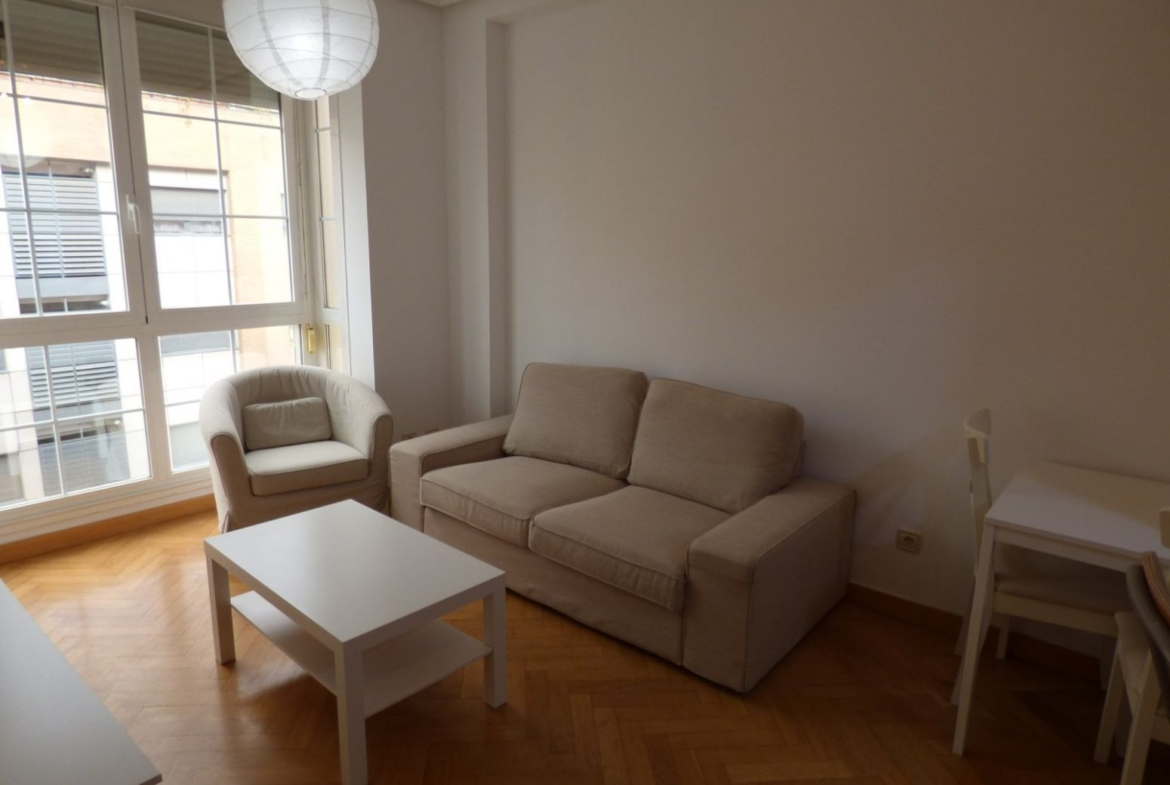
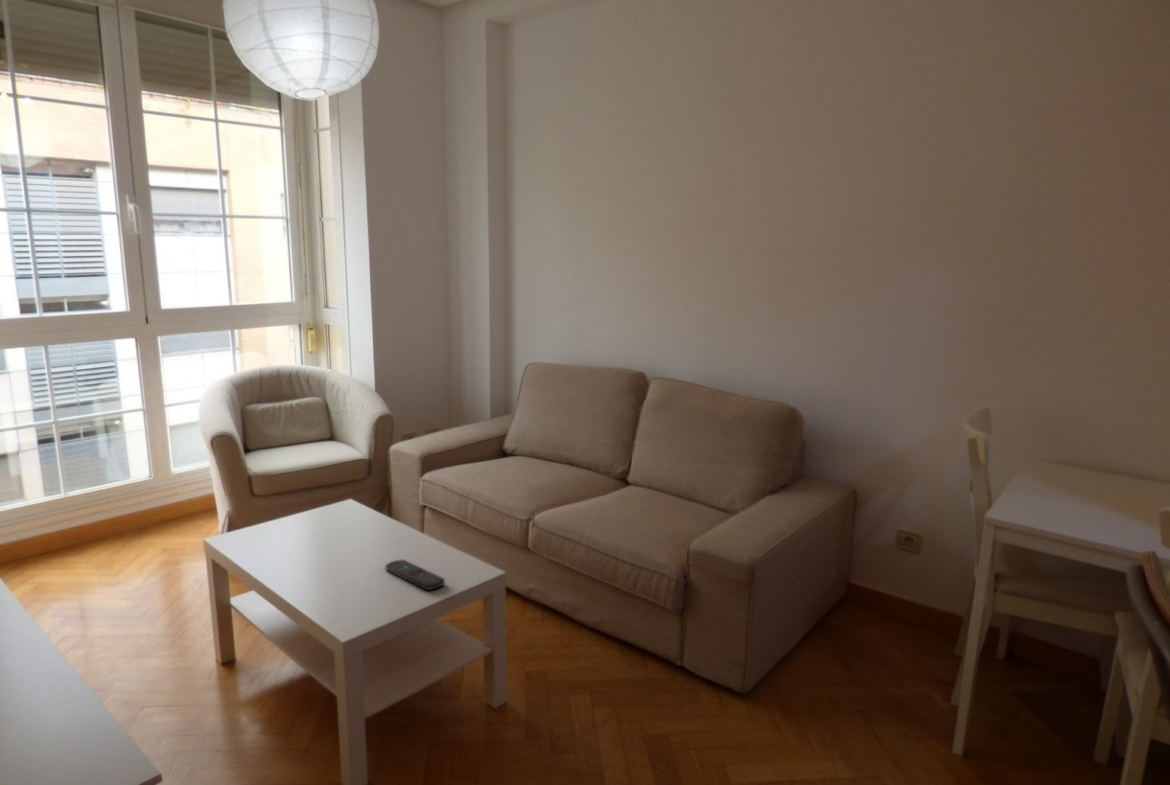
+ remote control [384,559,446,591]
